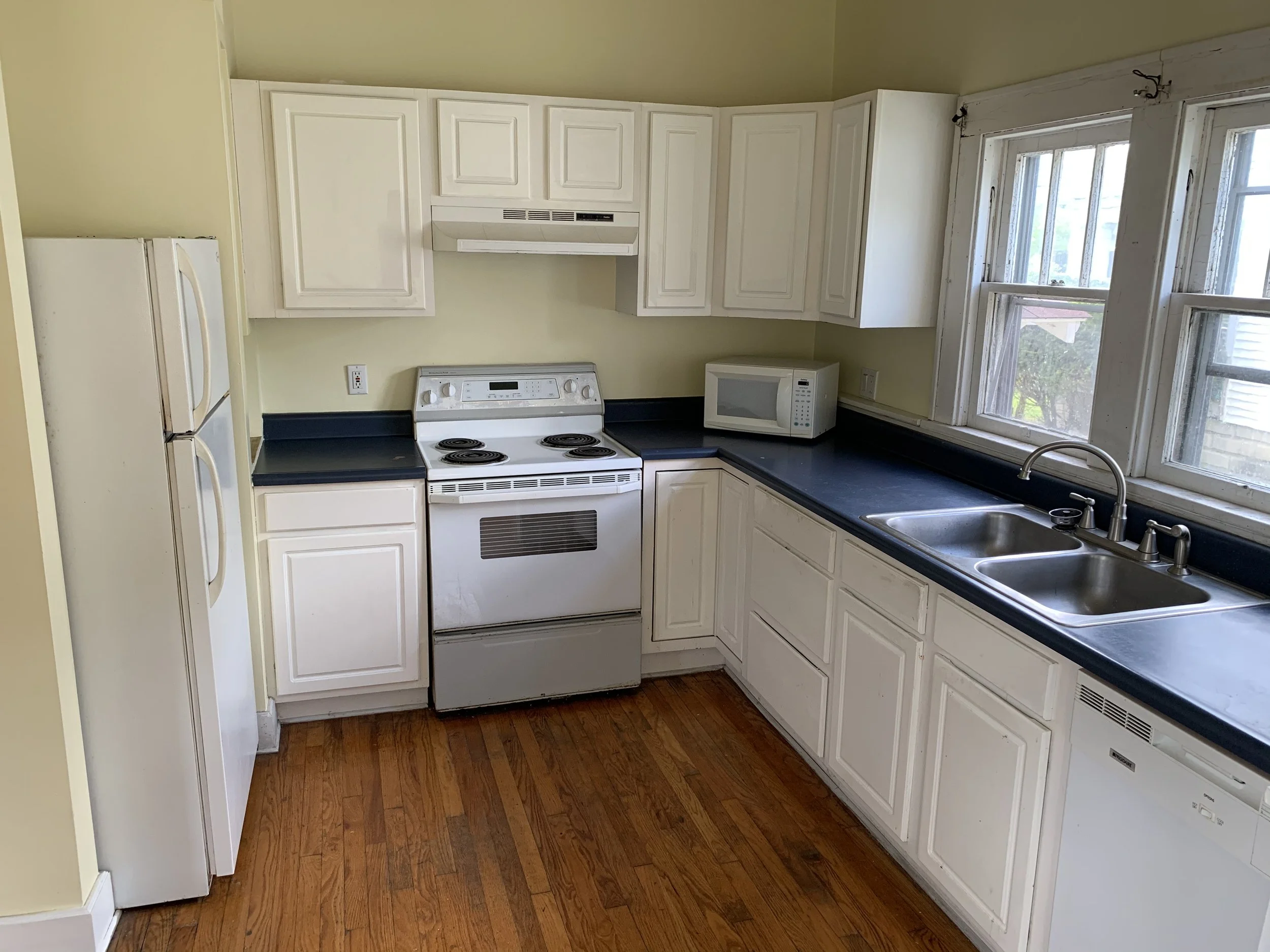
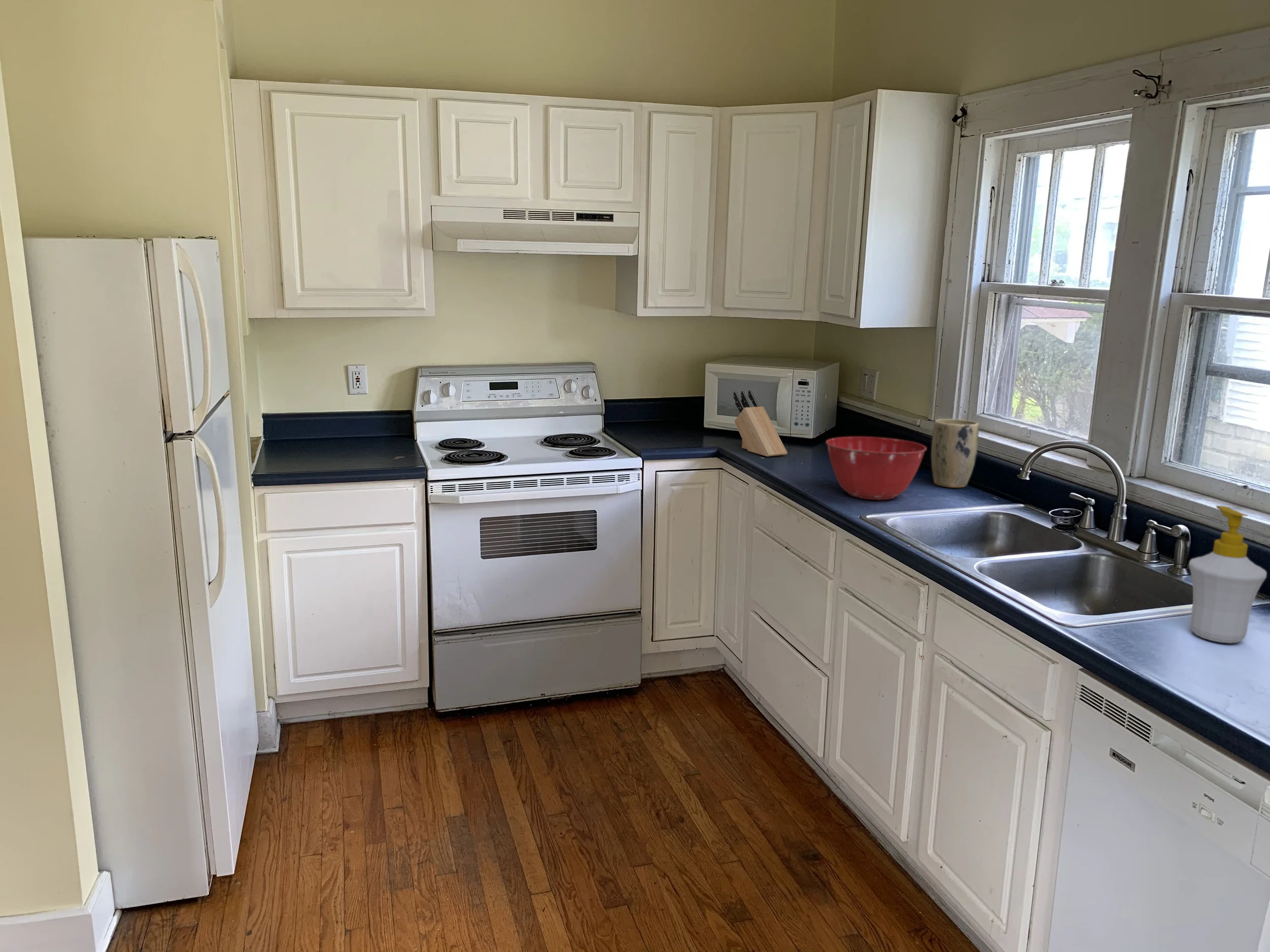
+ mixing bowl [825,436,927,500]
+ soap bottle [1188,505,1267,644]
+ plant pot [931,418,979,488]
+ knife block [733,390,788,457]
